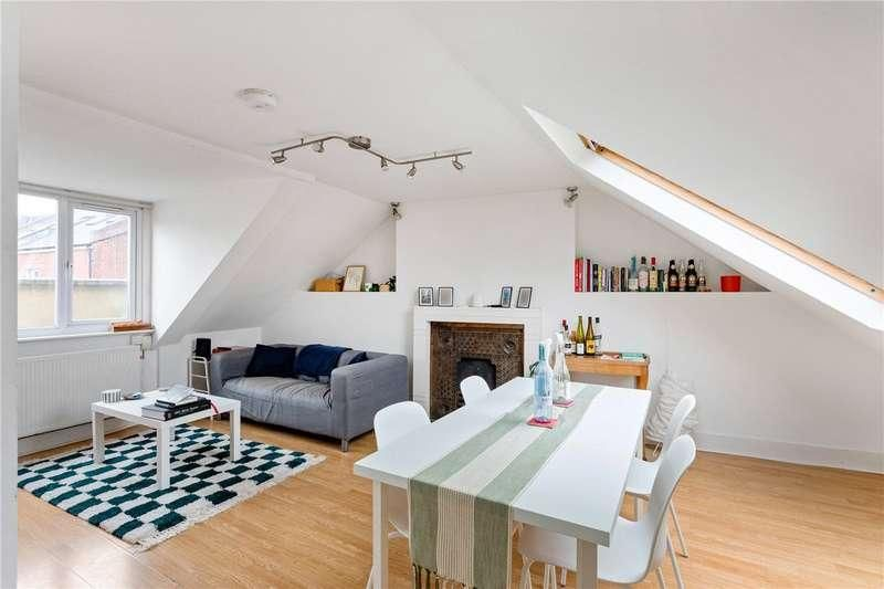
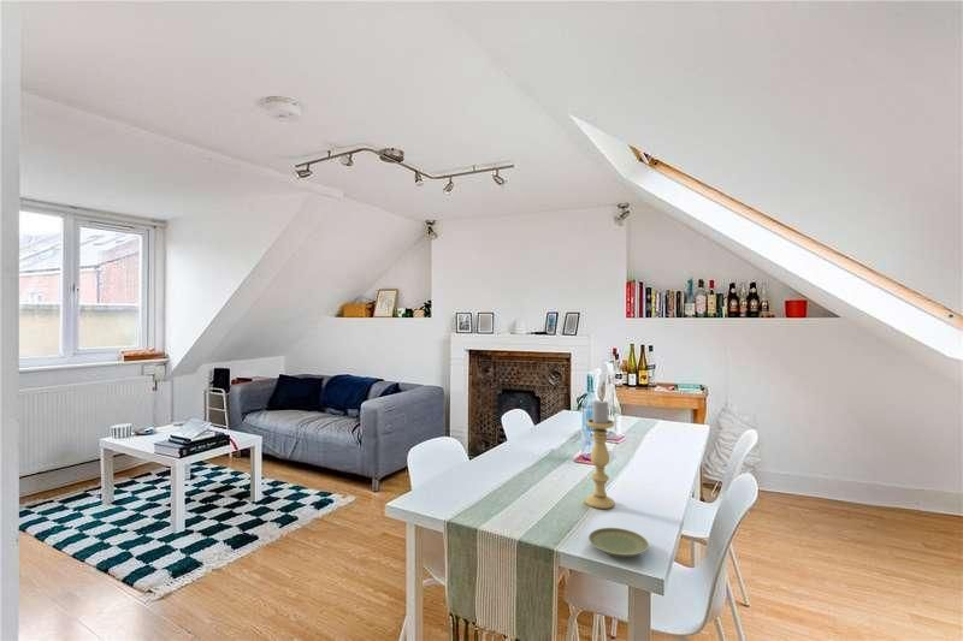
+ plate [587,527,650,558]
+ candle holder [584,398,616,510]
